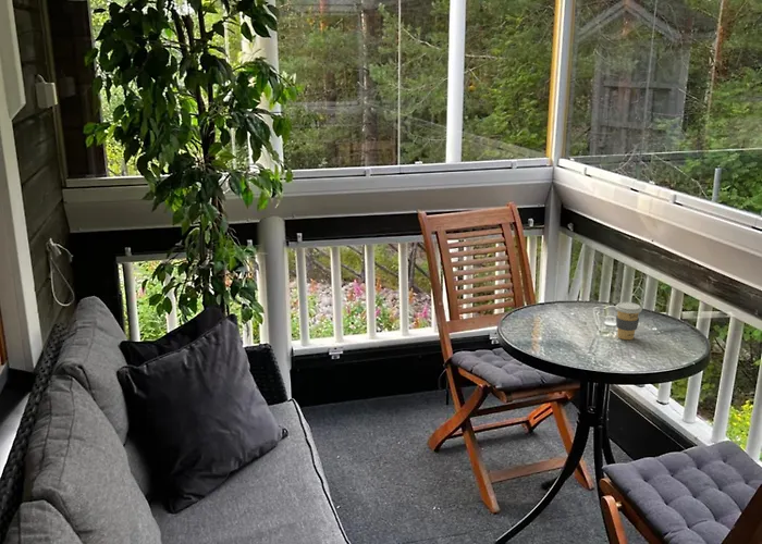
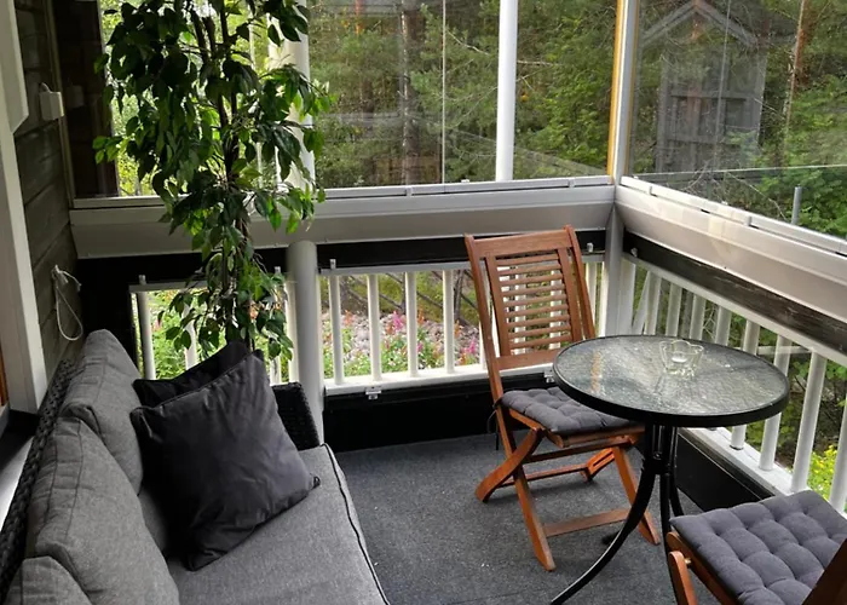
- coffee cup [614,301,643,341]
